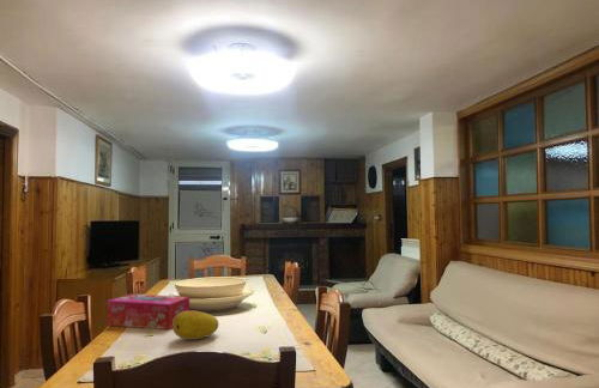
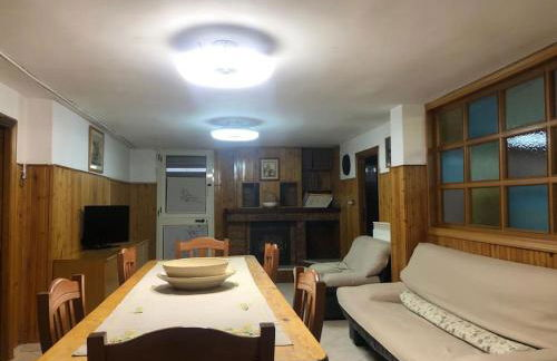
- tissue box [107,292,190,331]
- fruit [171,309,219,340]
